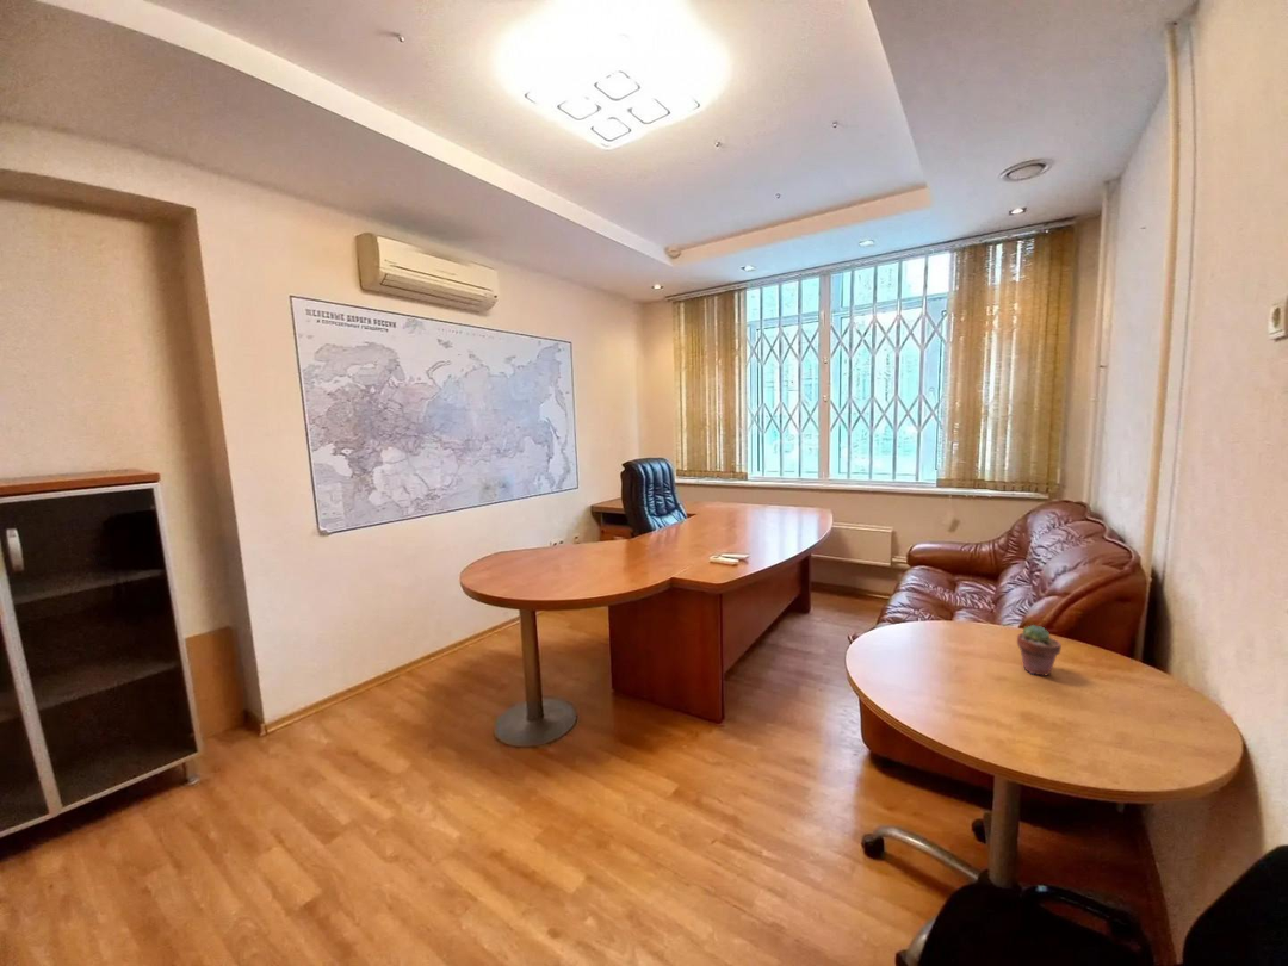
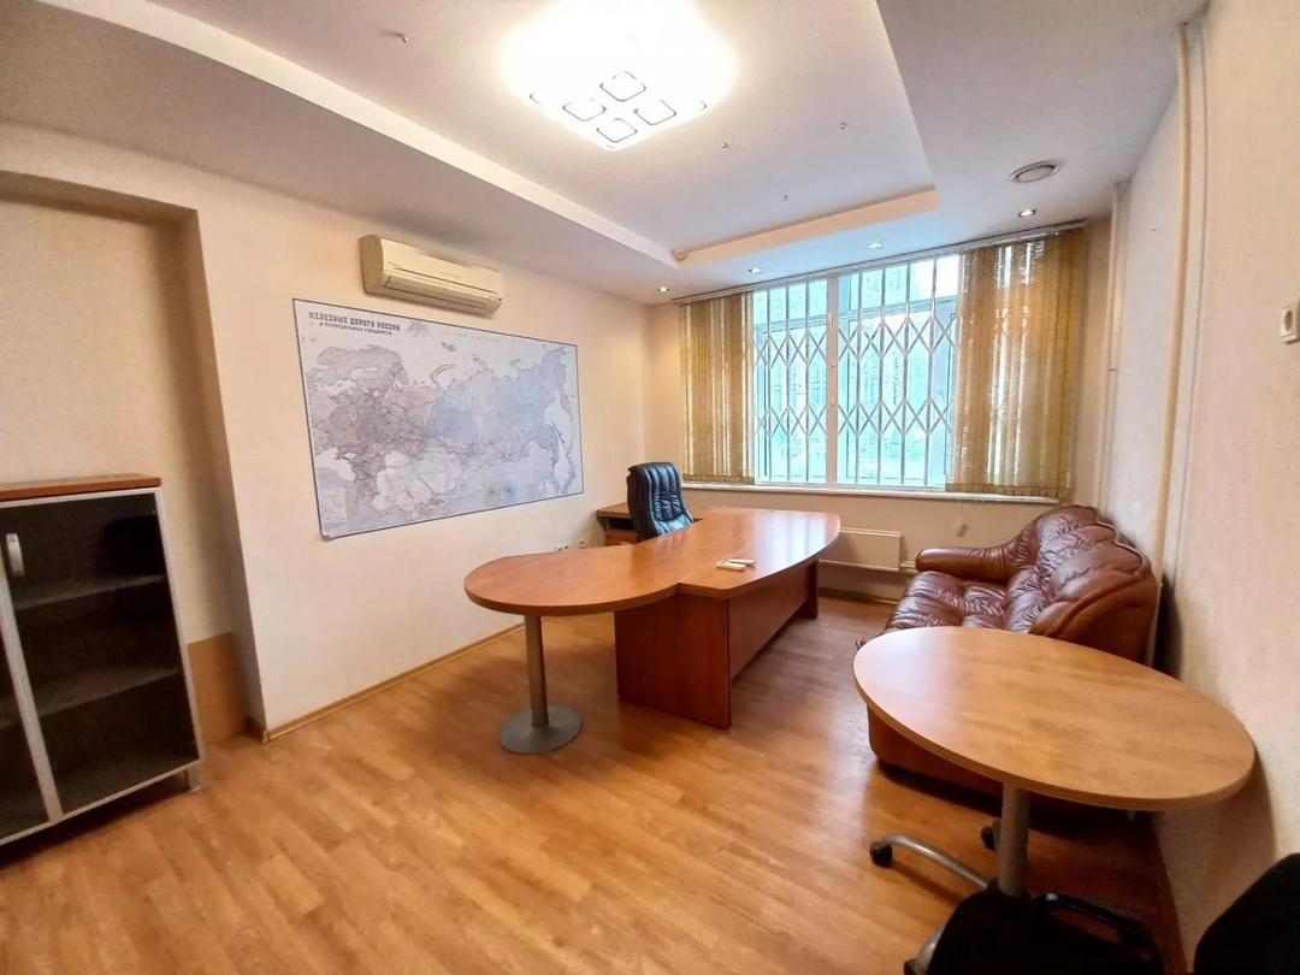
- potted succulent [1016,624,1063,676]
